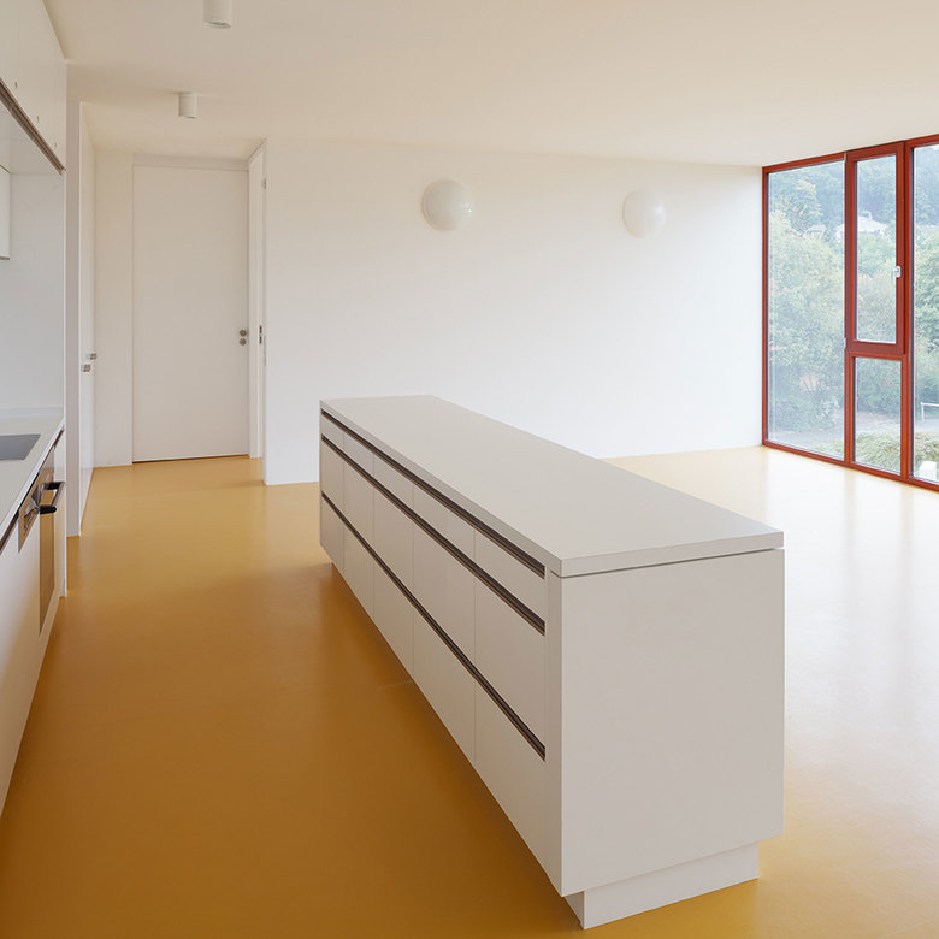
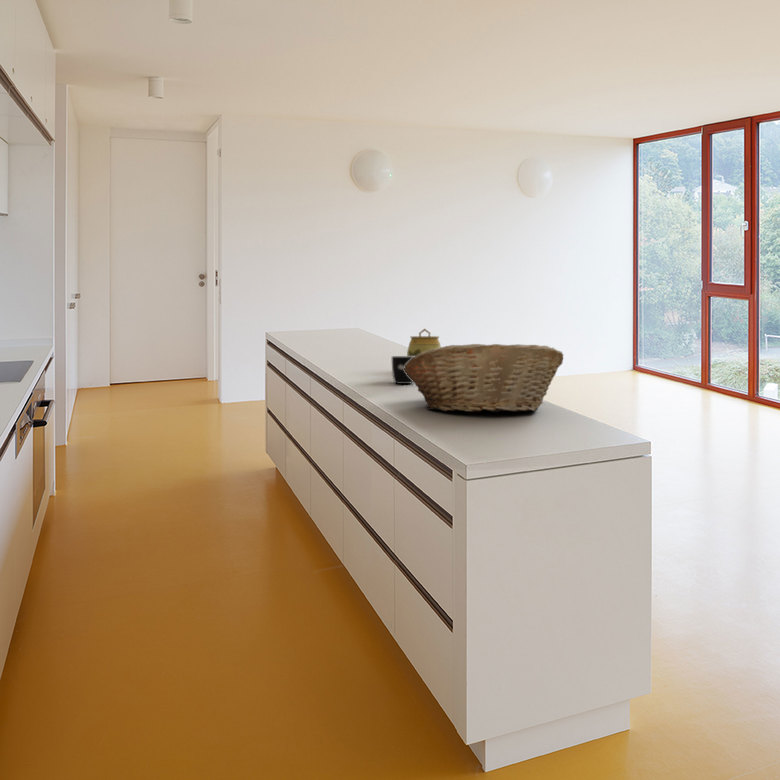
+ mug [391,355,415,385]
+ fruit basket [404,343,564,413]
+ jar [406,328,442,356]
